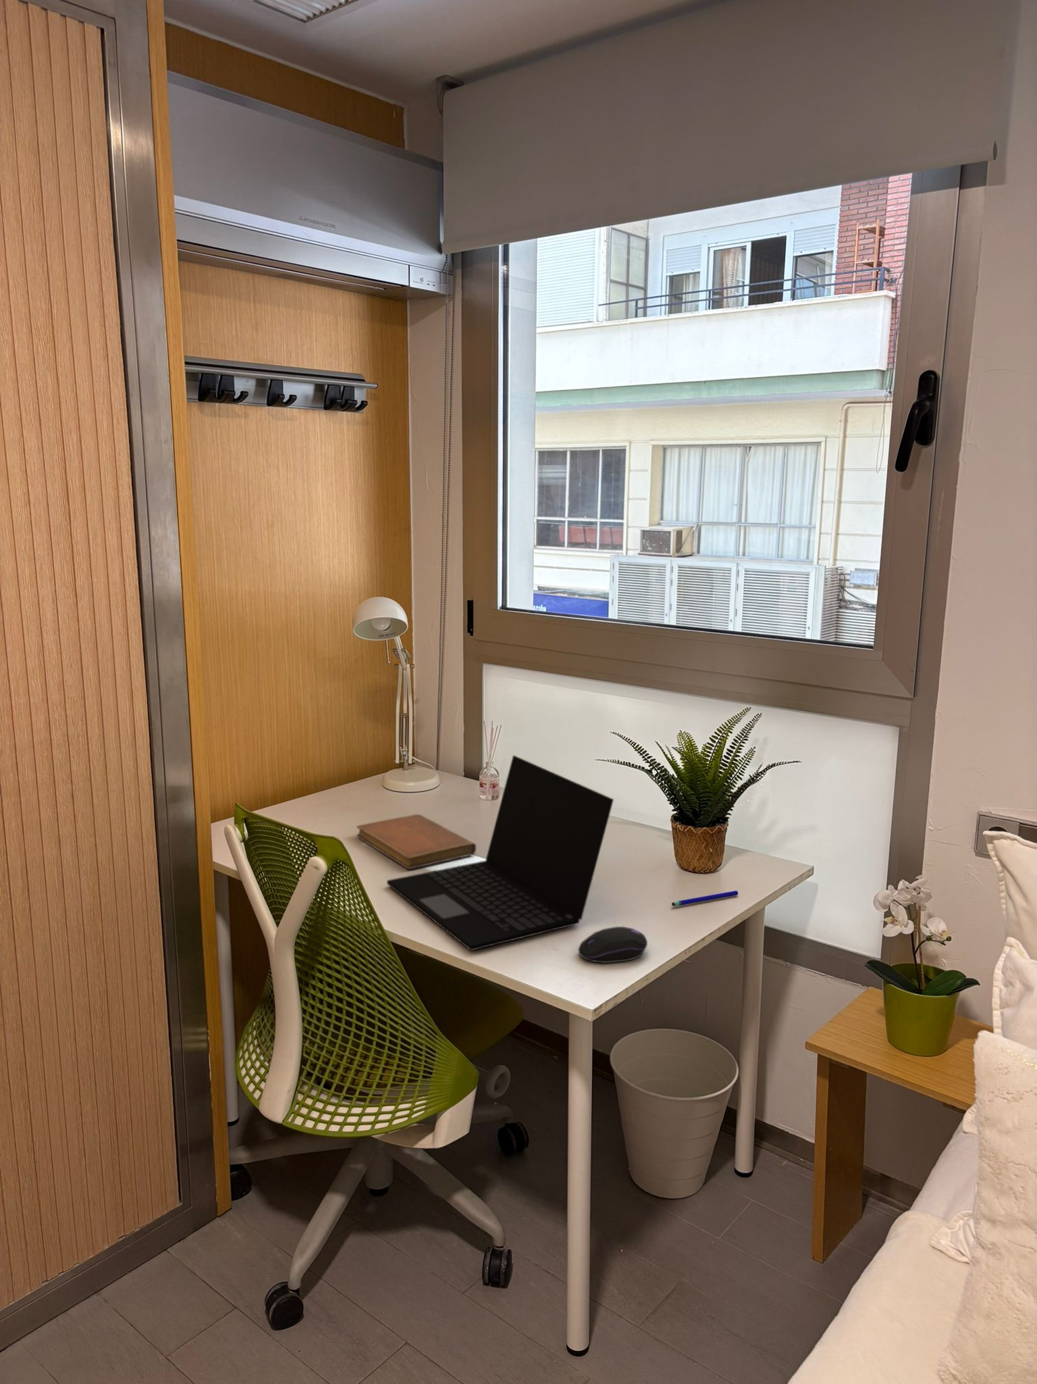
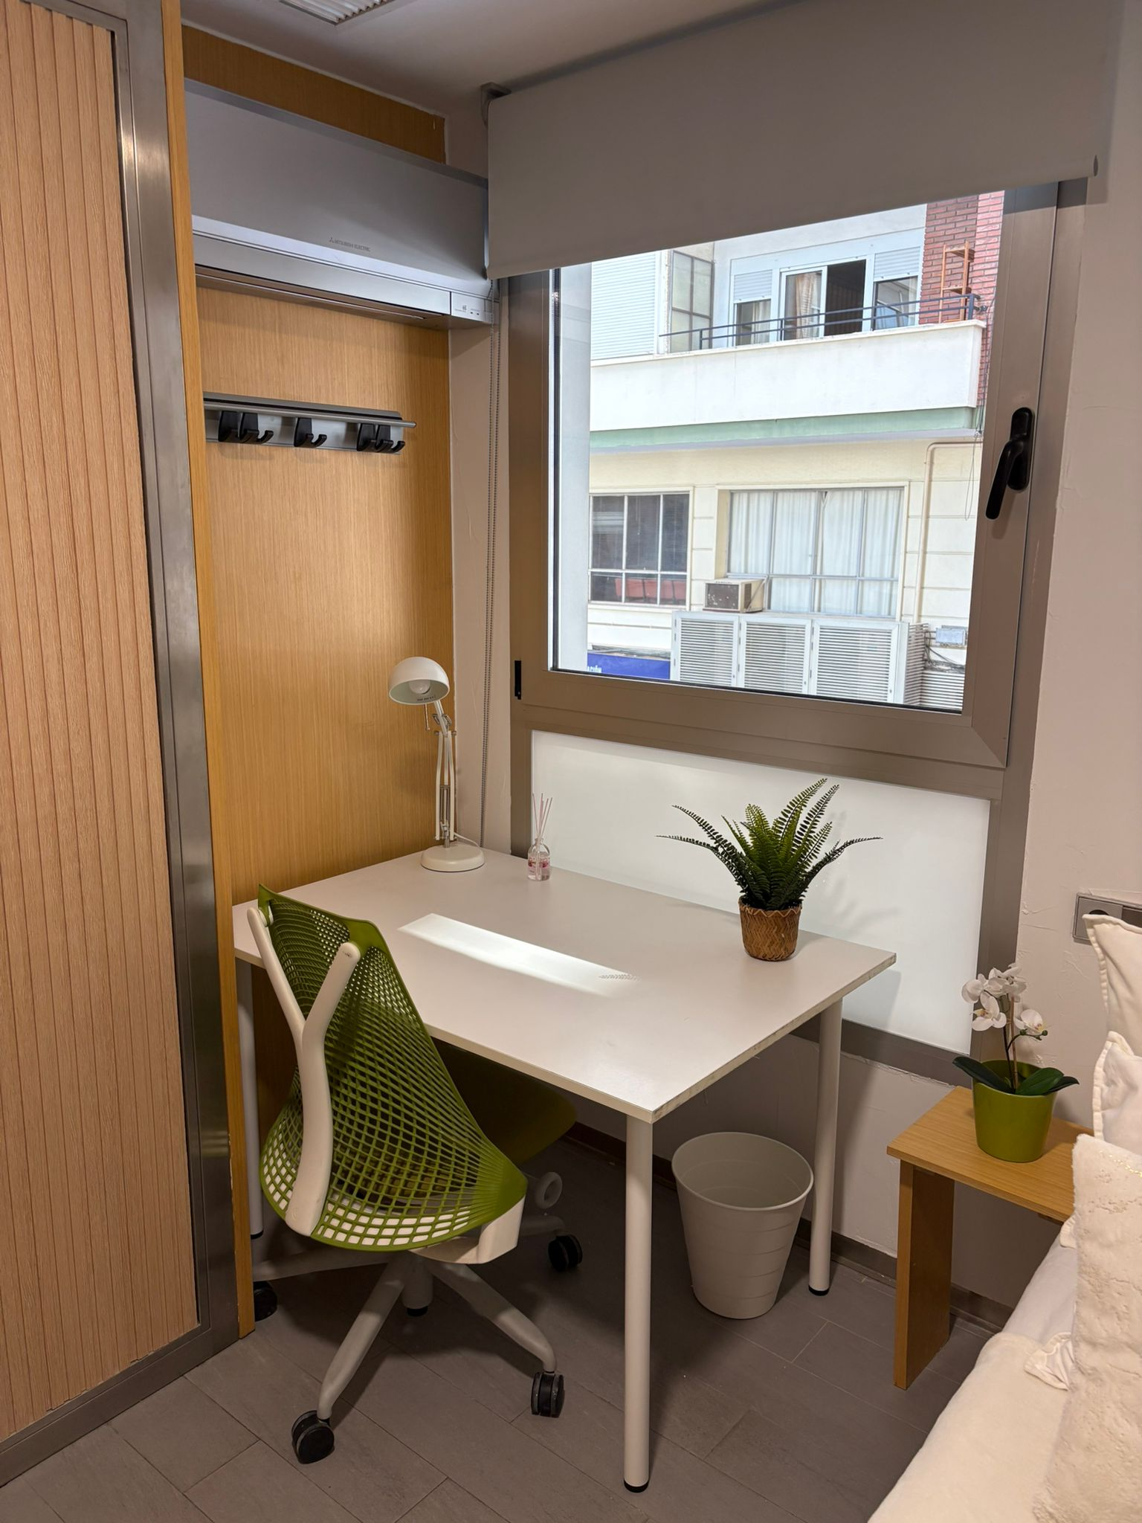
- computer mouse [577,926,648,963]
- laptop [387,755,614,951]
- pen [671,890,739,907]
- notebook [356,814,477,870]
